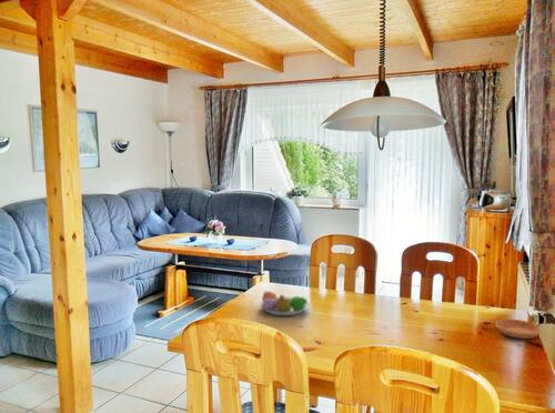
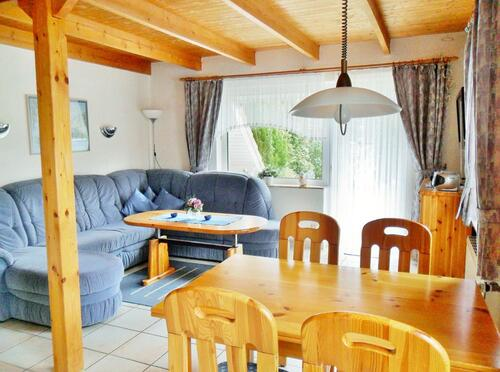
- saucer [495,319,543,340]
- fruit bowl [259,290,311,316]
